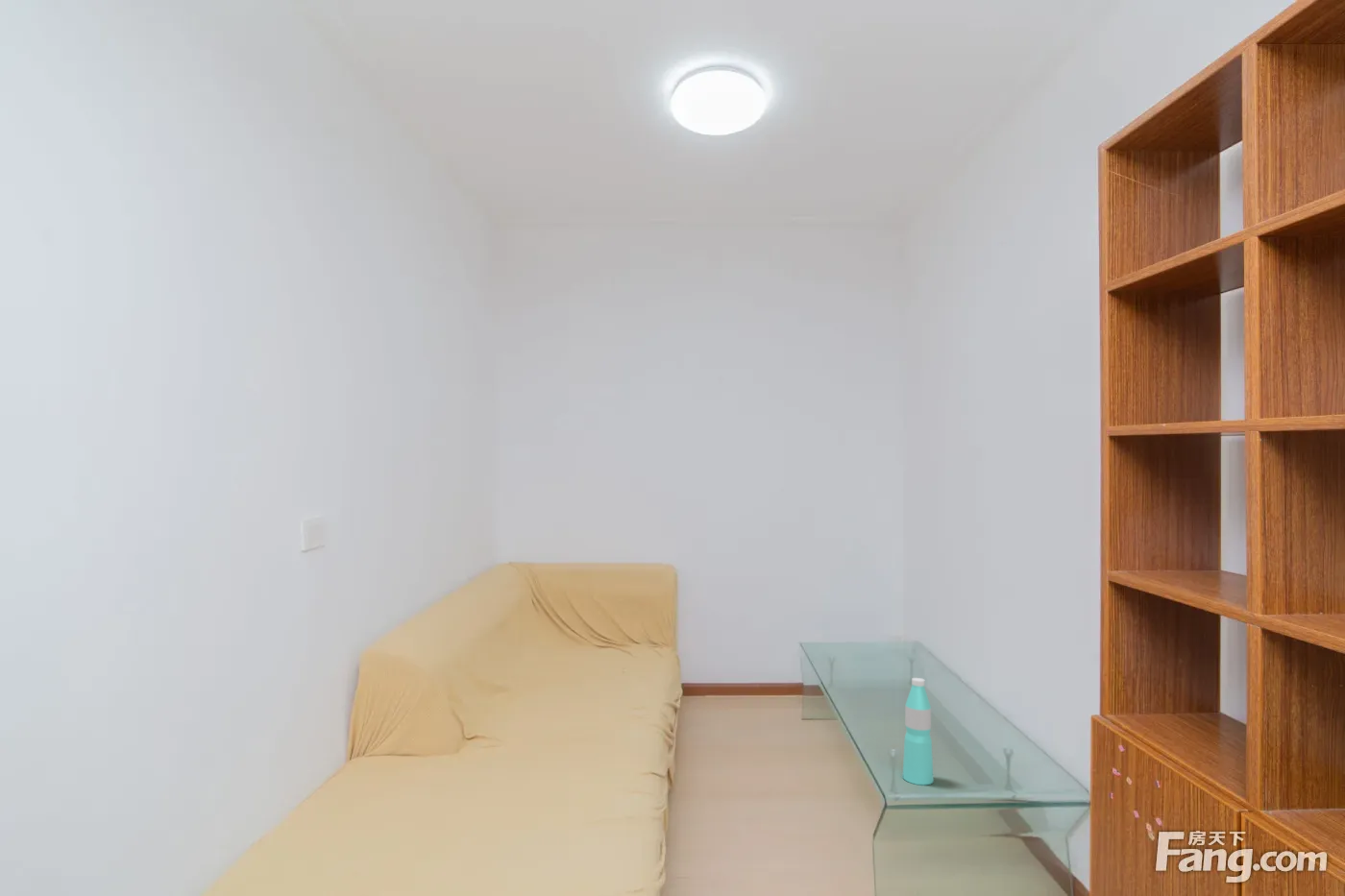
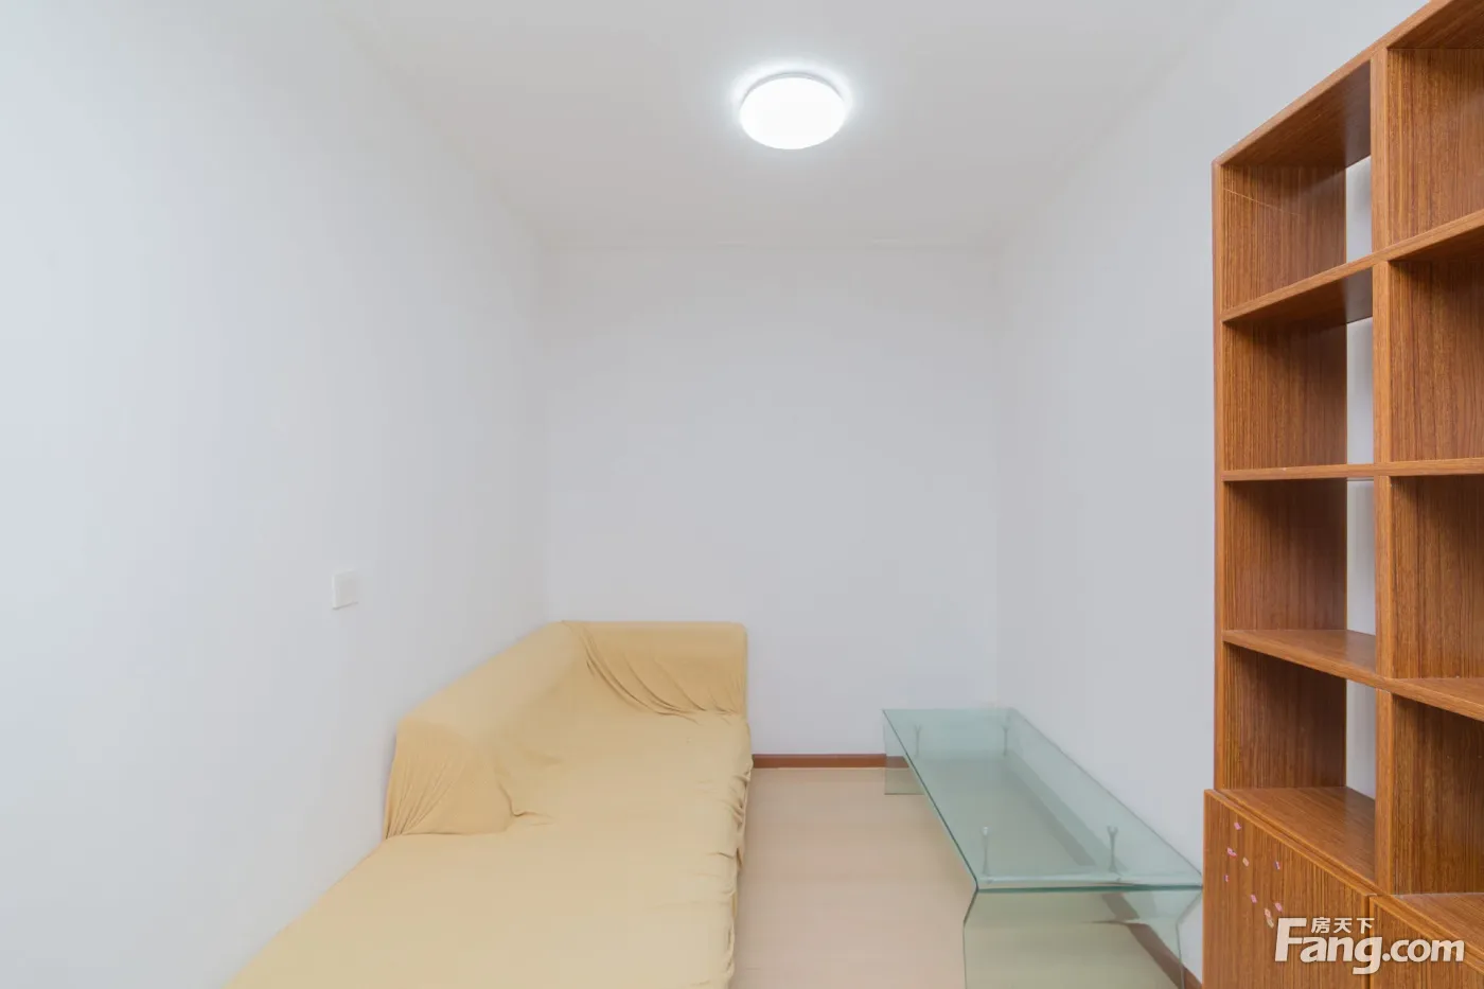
- water bottle [902,677,935,786]
